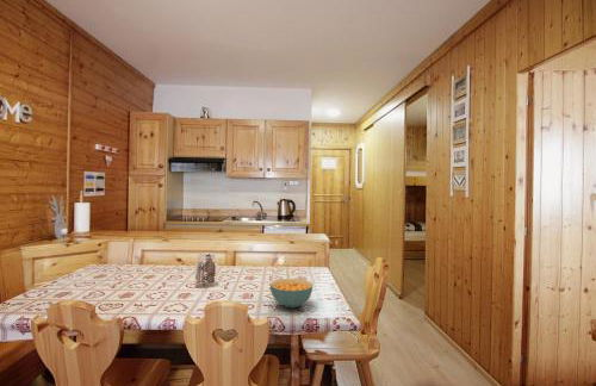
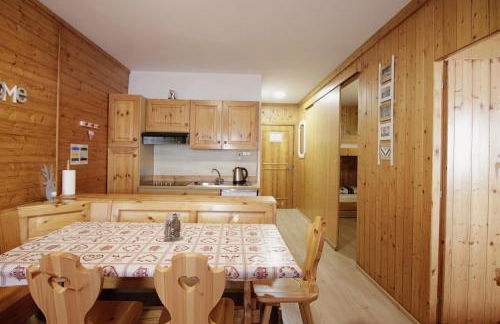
- cereal bowl [269,278,315,309]
